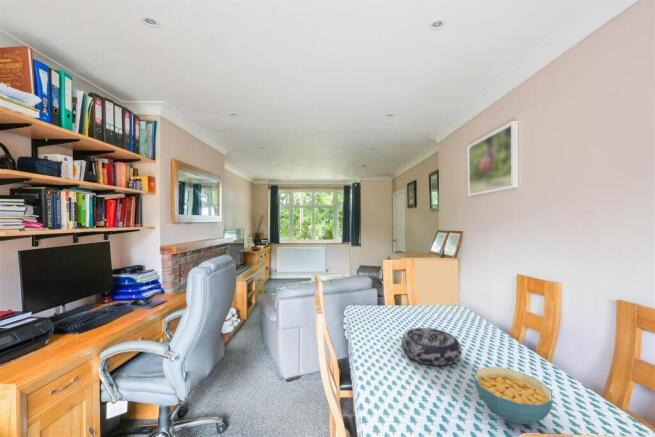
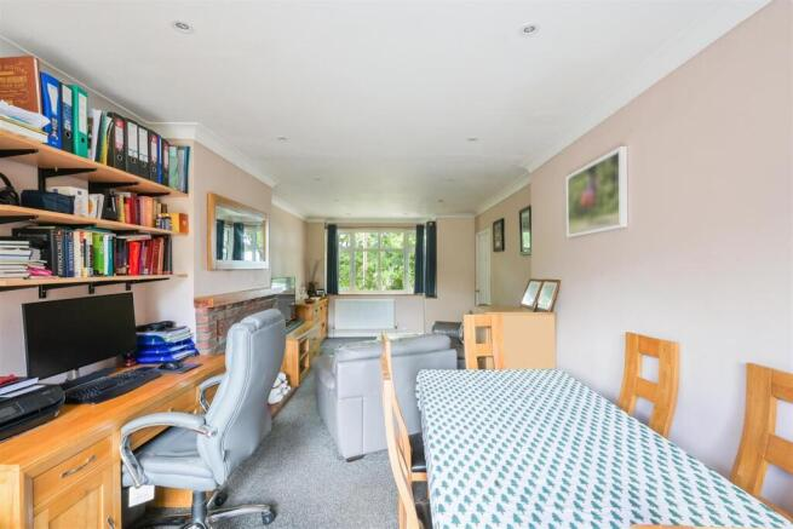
- cereal bowl [473,366,553,425]
- decorative bowl [400,327,463,366]
